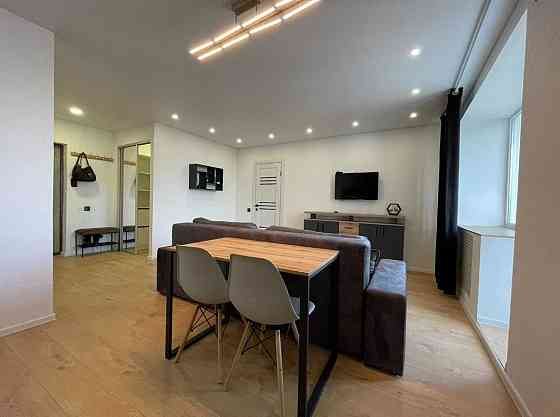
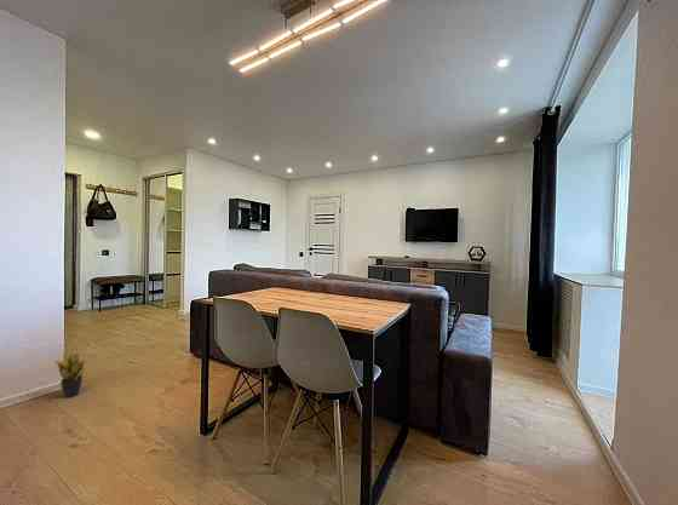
+ potted plant [53,350,88,398]
